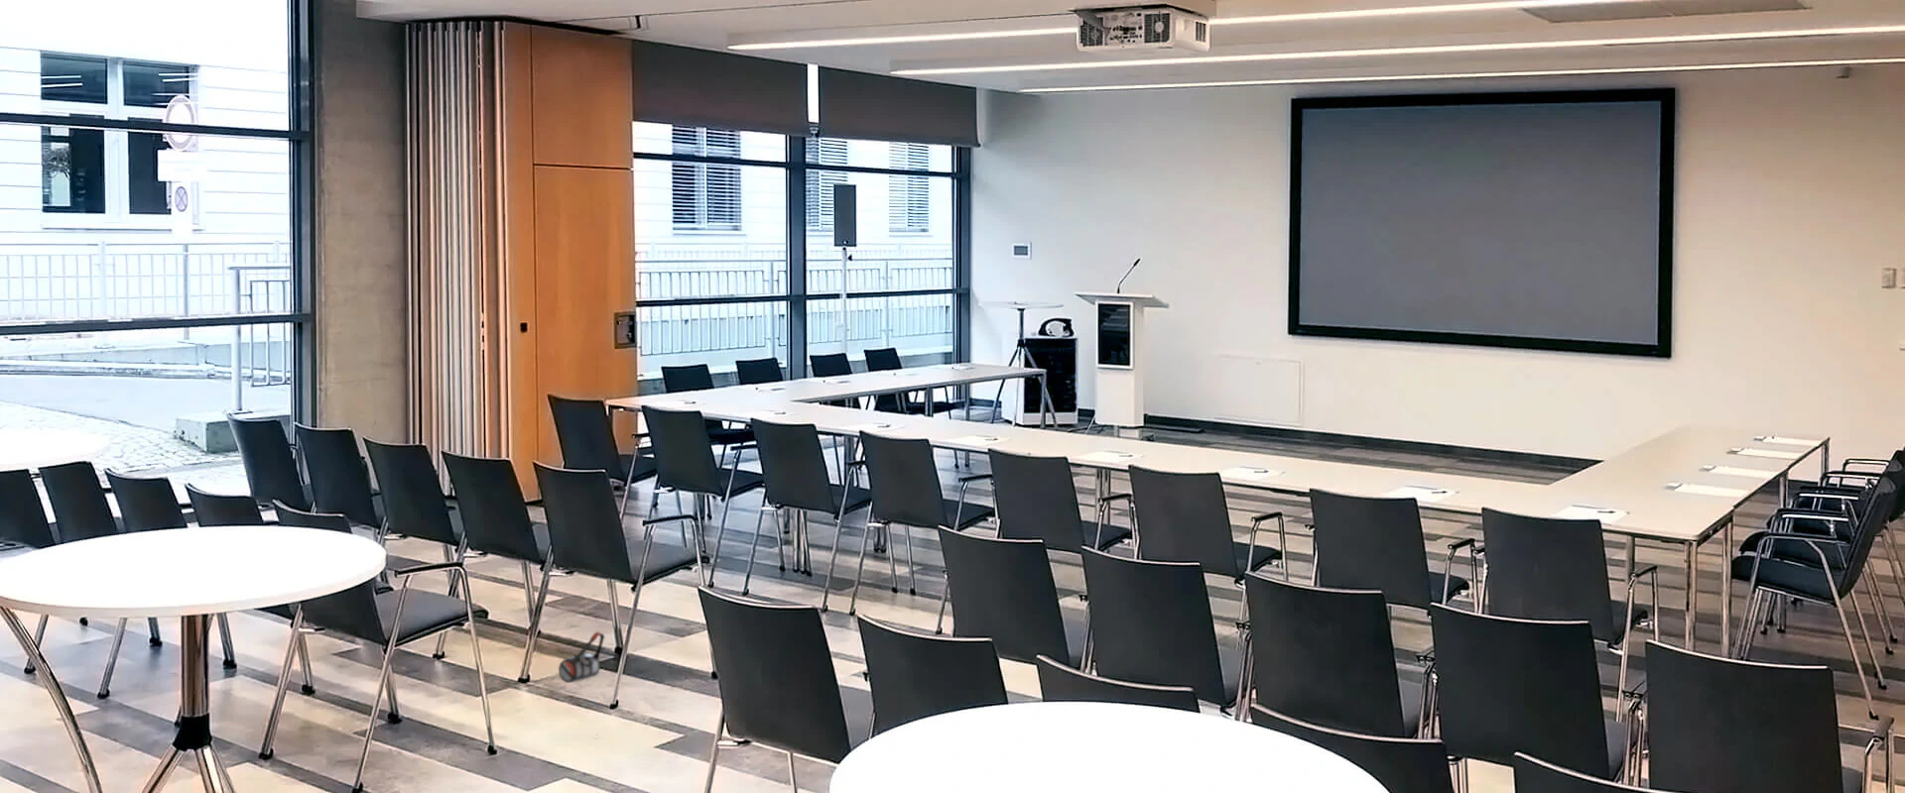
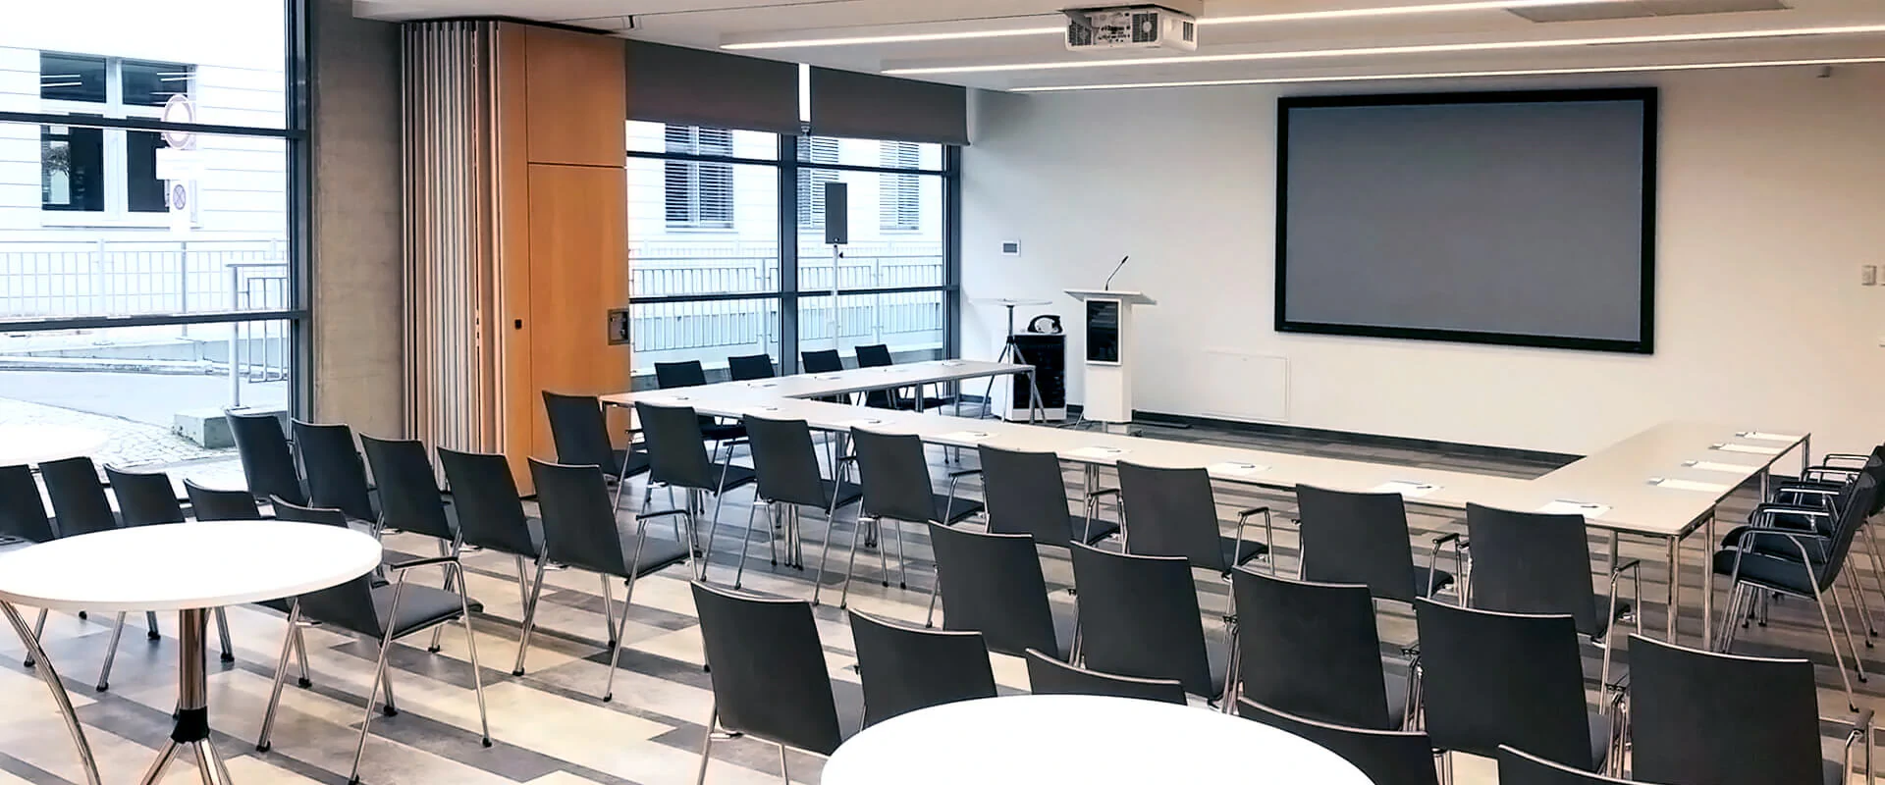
- bag [558,630,605,736]
